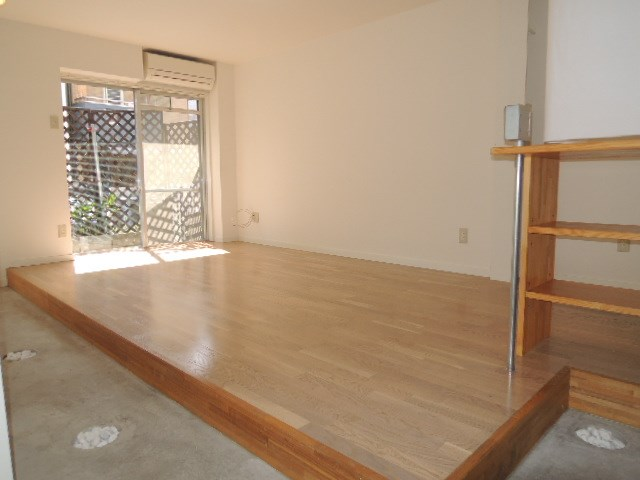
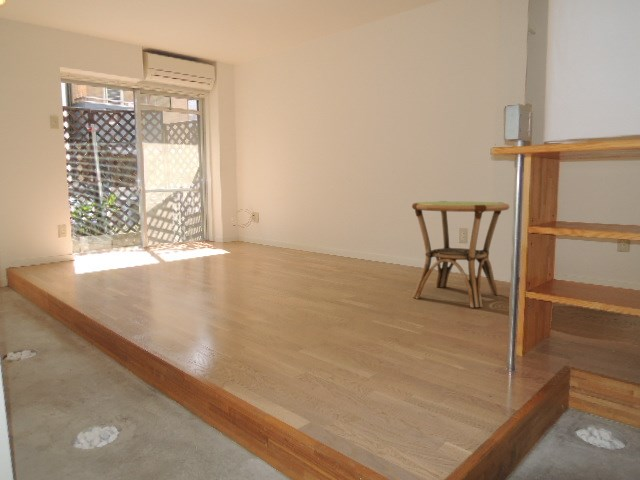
+ side table [411,200,510,308]
